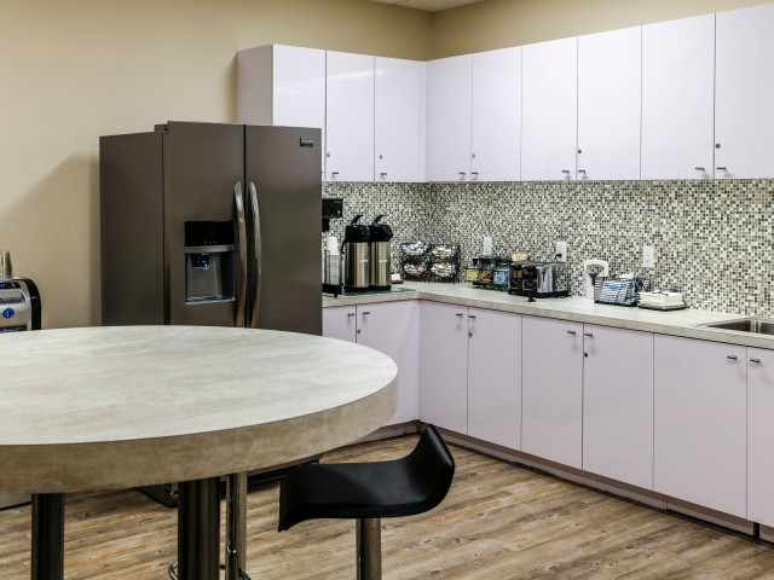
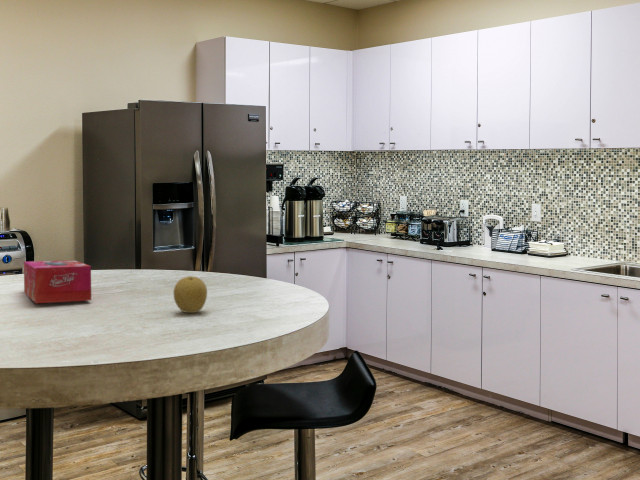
+ tissue box [23,259,92,304]
+ fruit [173,275,208,314]
